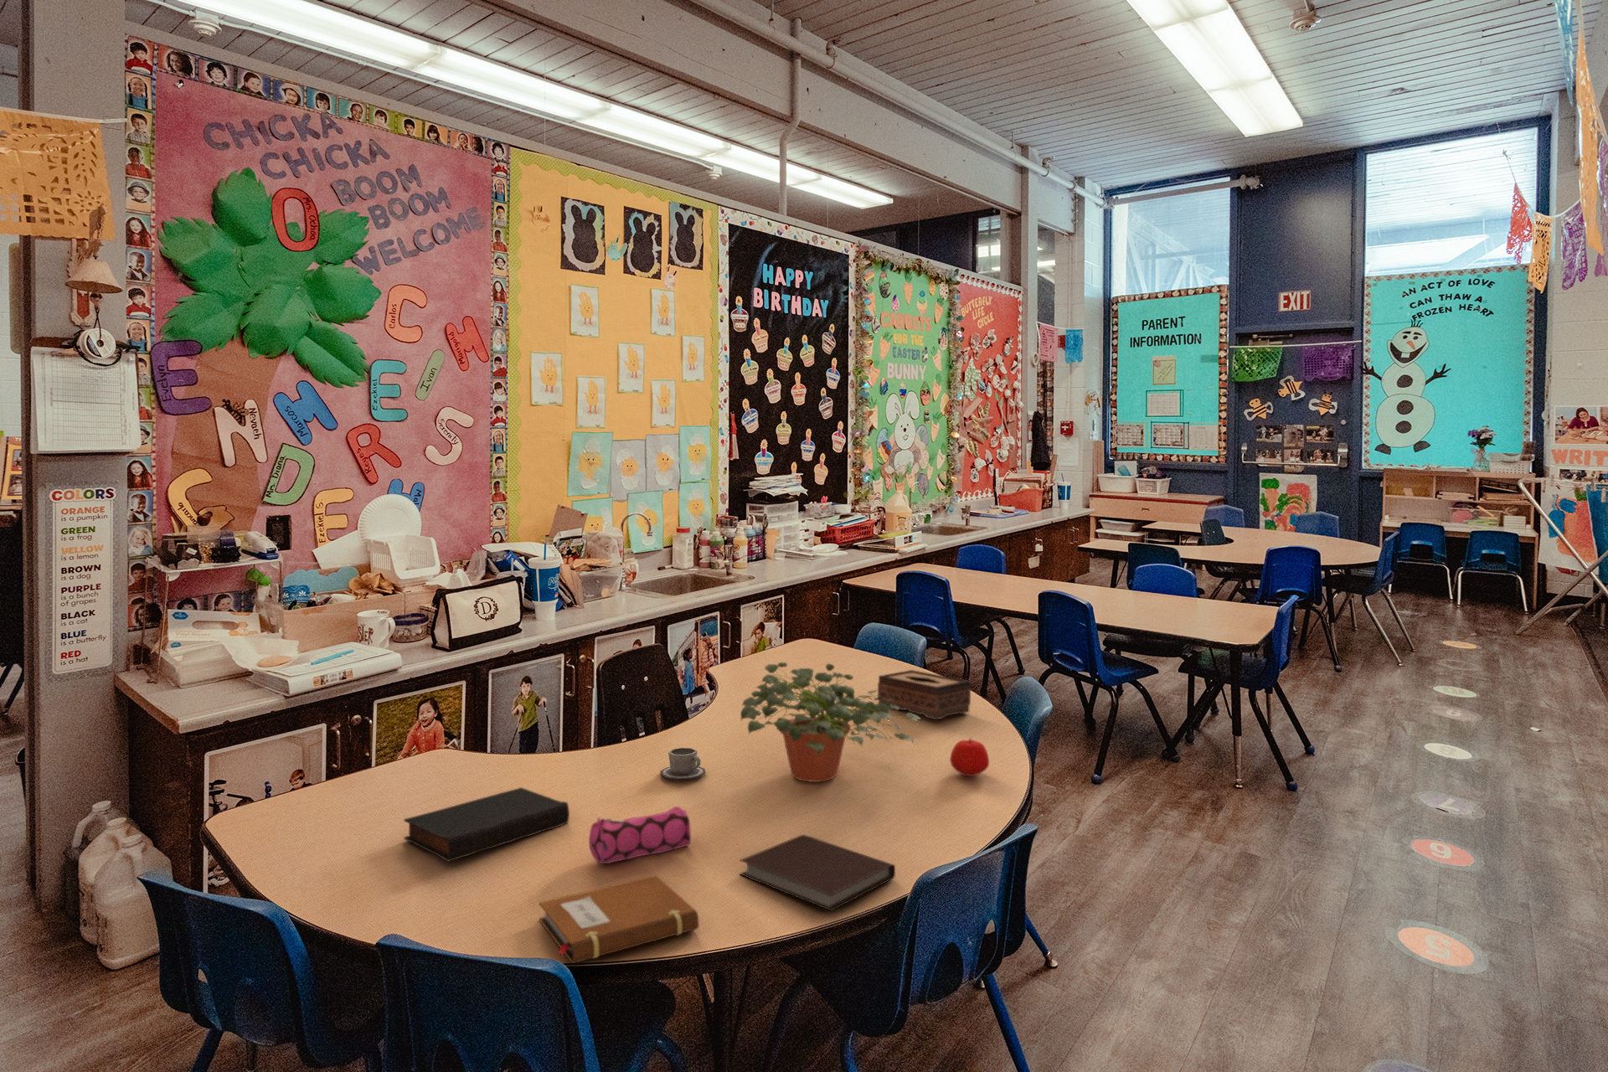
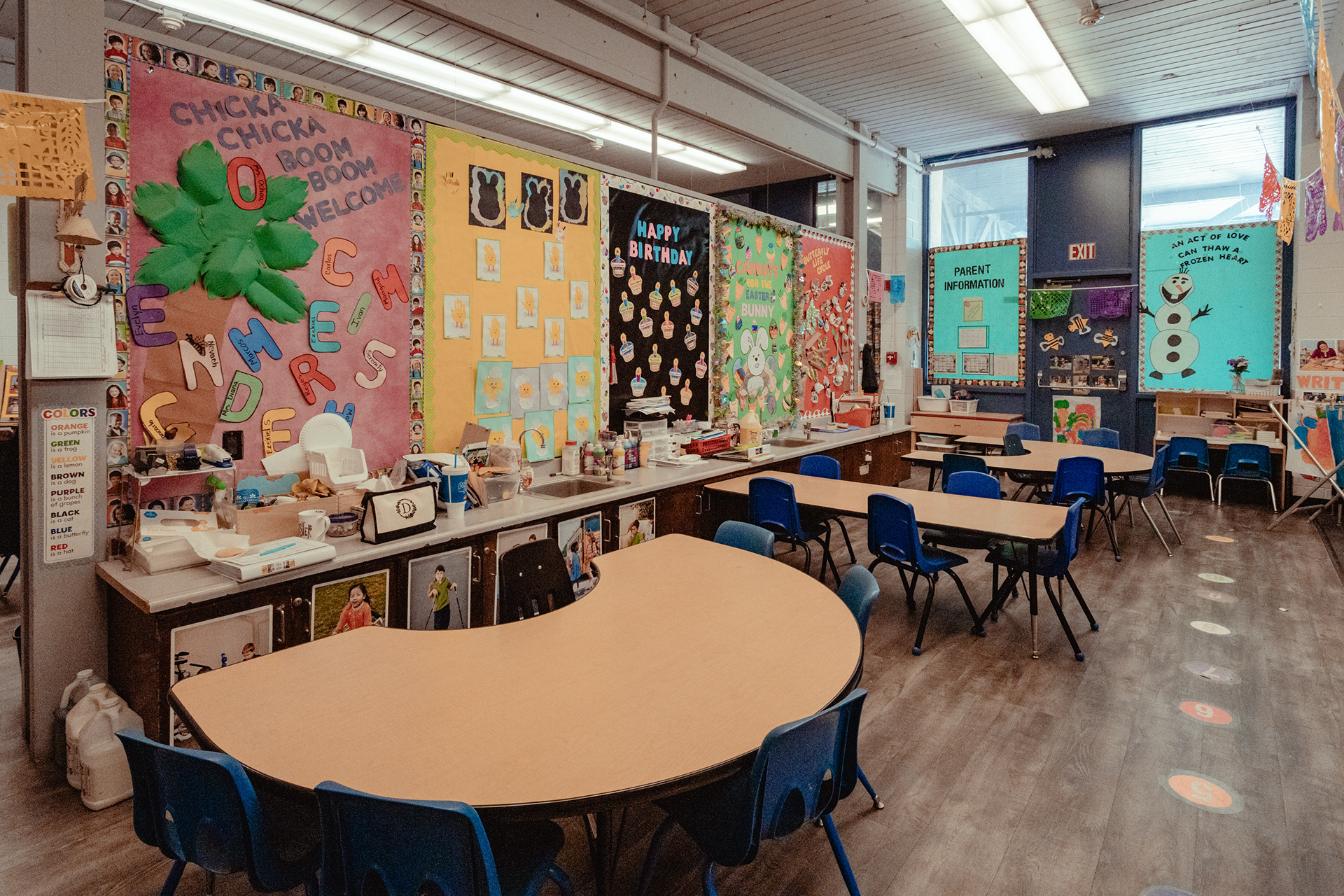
- pencil case [587,805,692,864]
- notebook [738,834,896,912]
- book [403,786,571,863]
- apple [949,737,989,778]
- notebook [538,875,699,964]
- cup [660,747,707,780]
- tissue box [877,669,972,720]
- potted plant [739,660,921,782]
